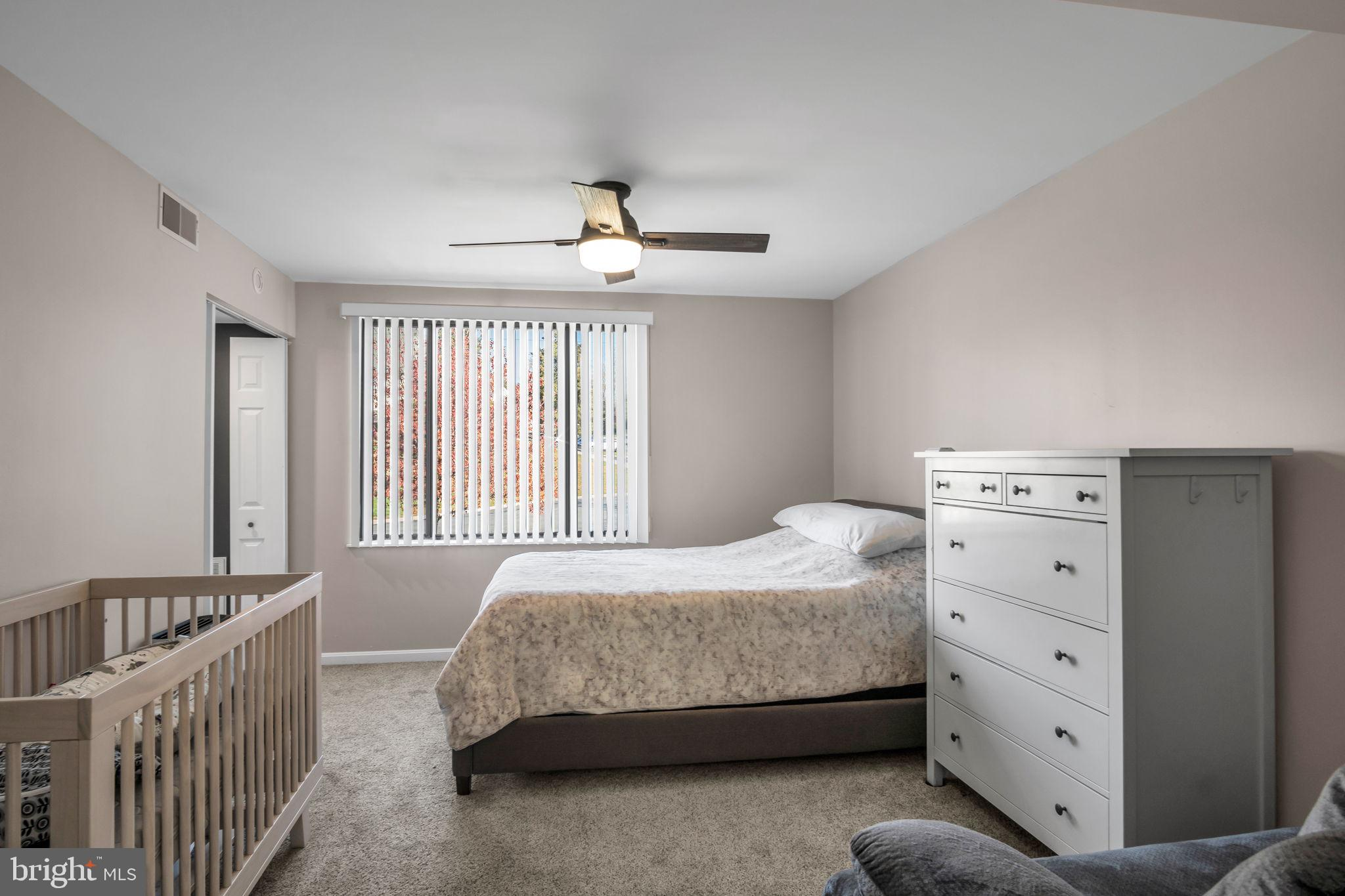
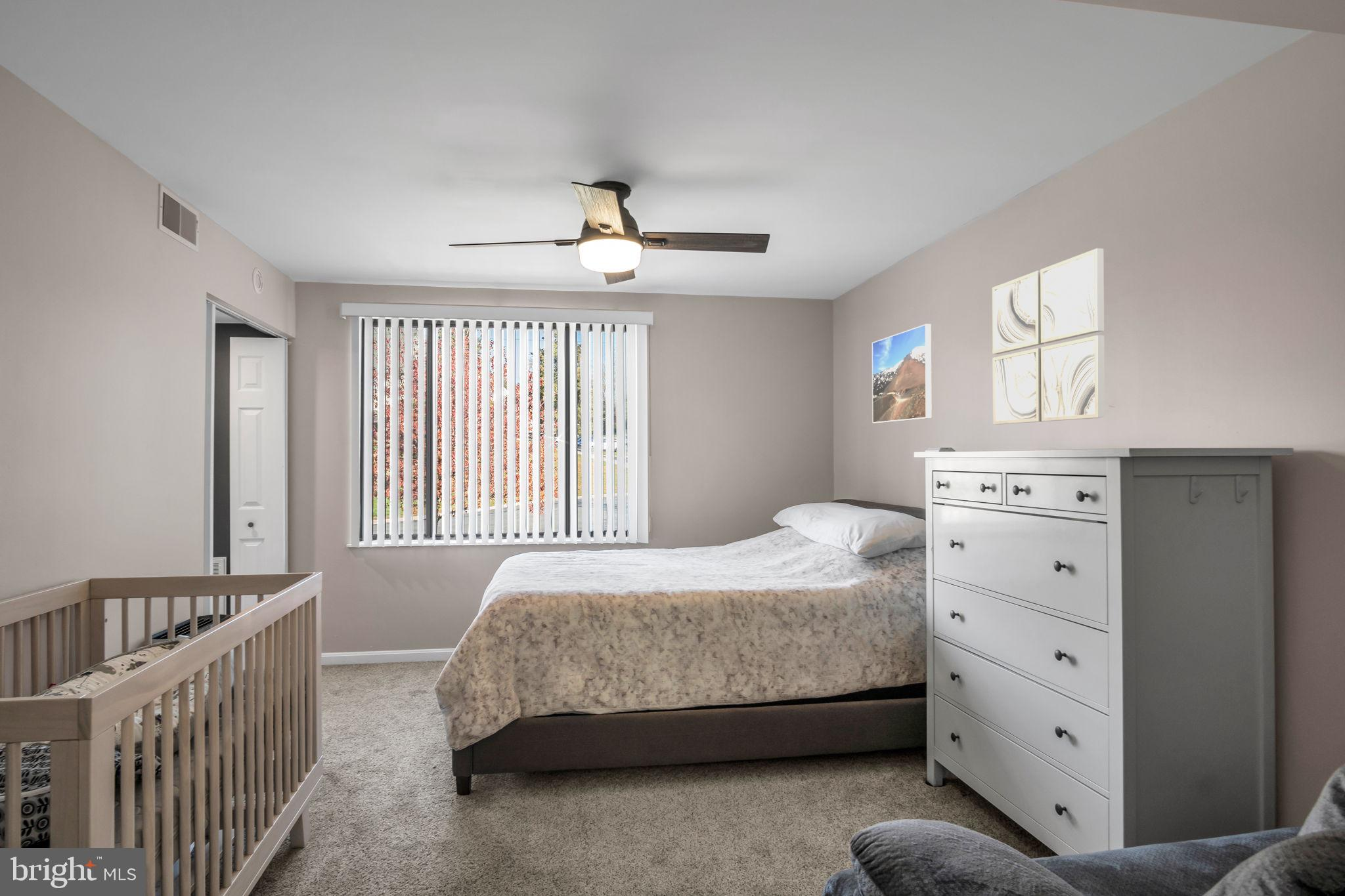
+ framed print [871,324,933,424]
+ wall art [992,247,1105,425]
